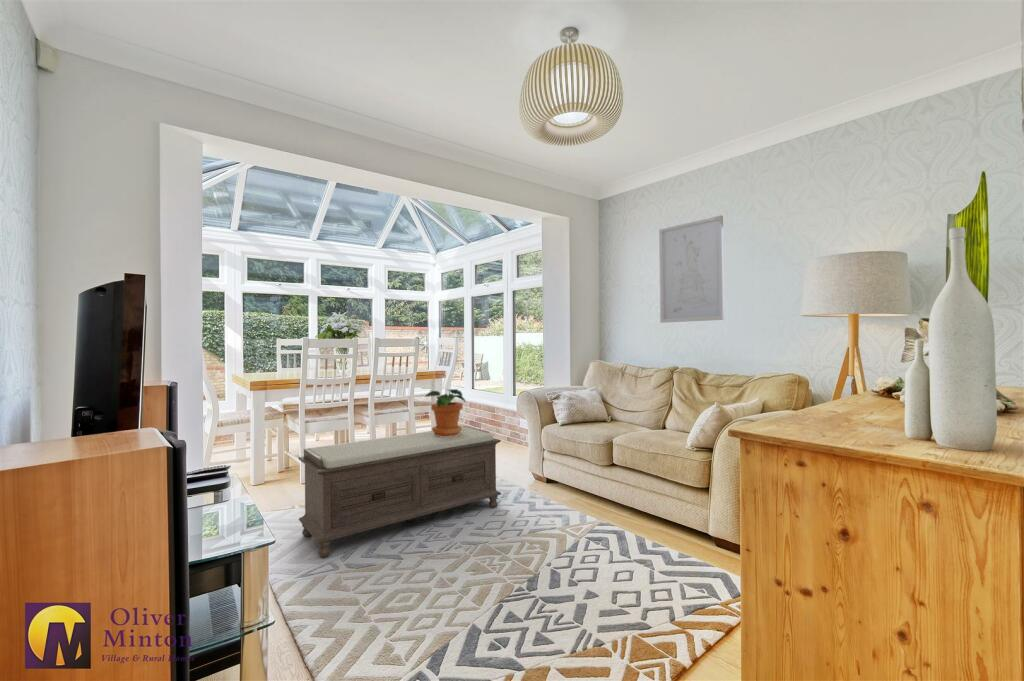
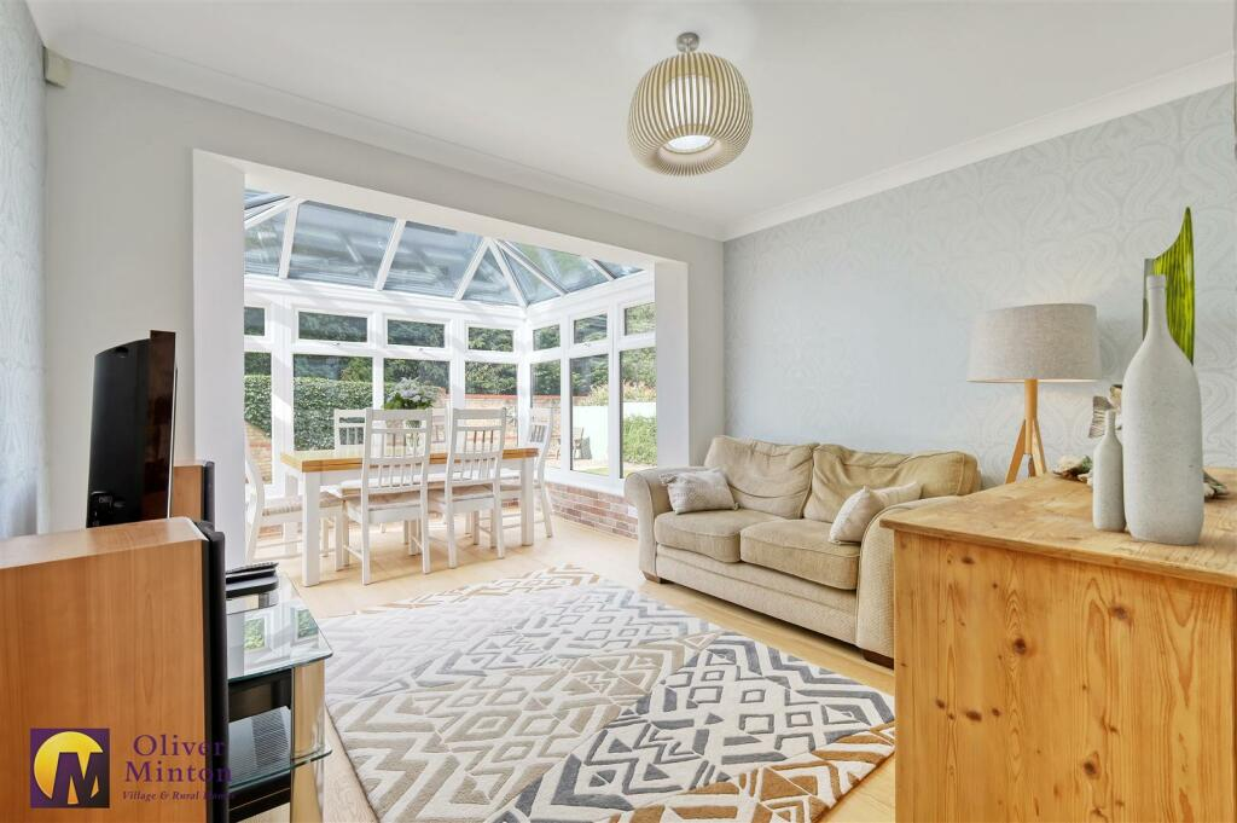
- wall art [658,214,725,324]
- bench [297,425,502,558]
- potted plant [424,388,467,437]
